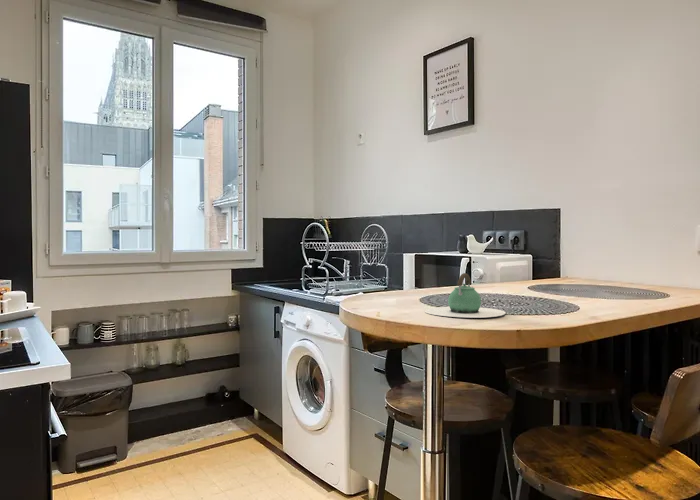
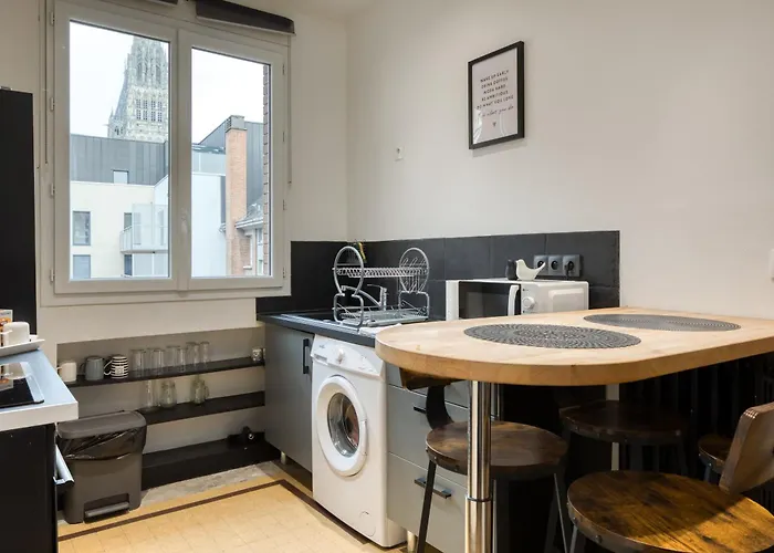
- teapot [424,272,506,319]
